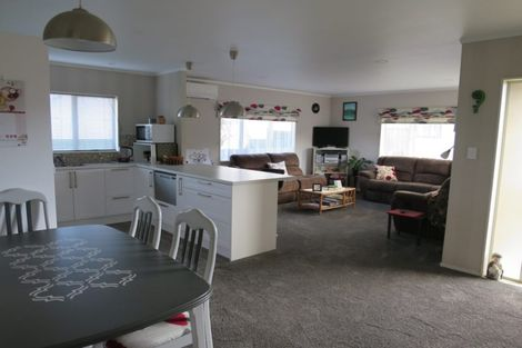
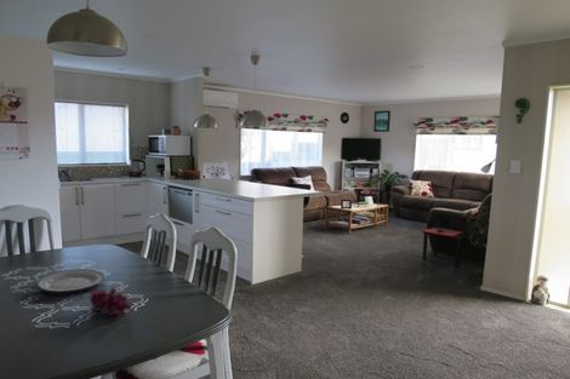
+ plate [35,268,107,293]
+ grapes [87,286,132,317]
